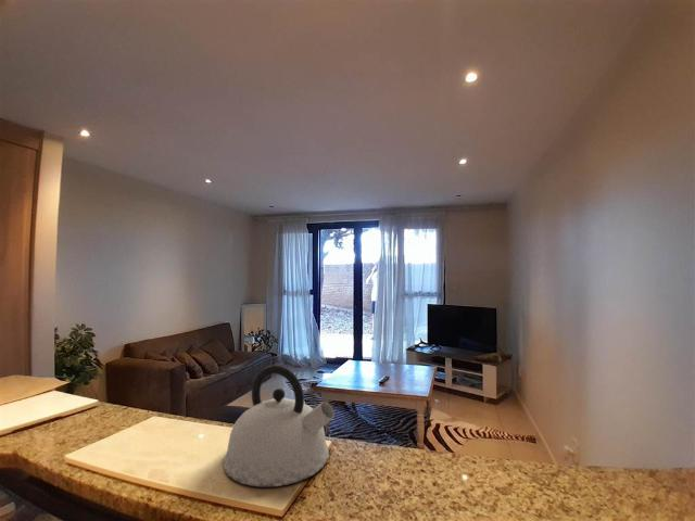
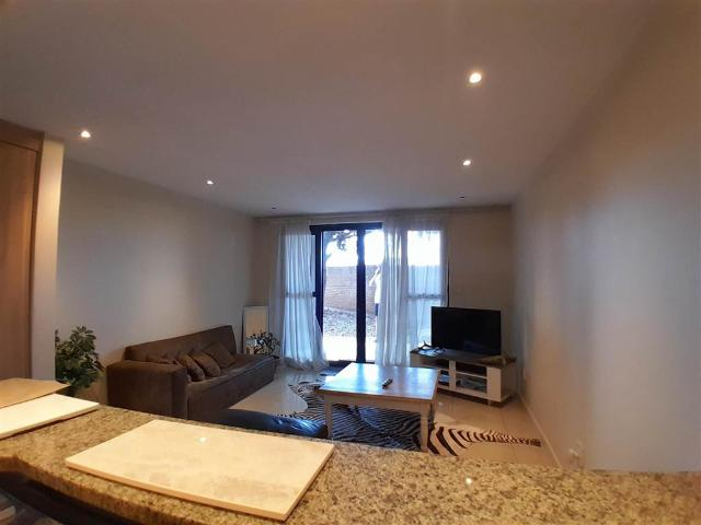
- kettle [222,364,336,488]
